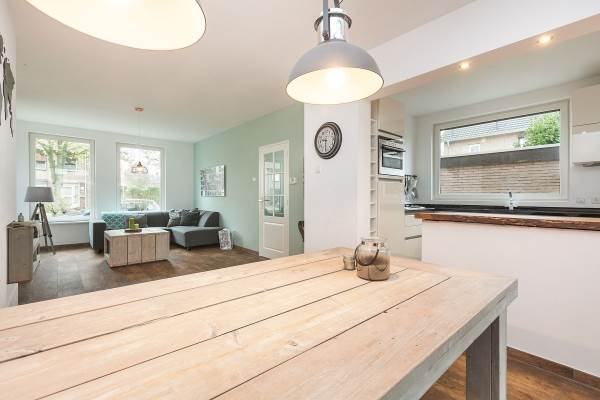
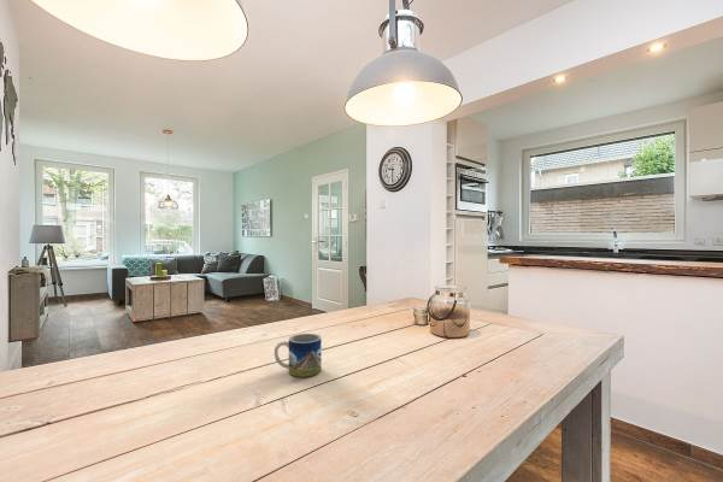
+ mug [274,333,323,378]
